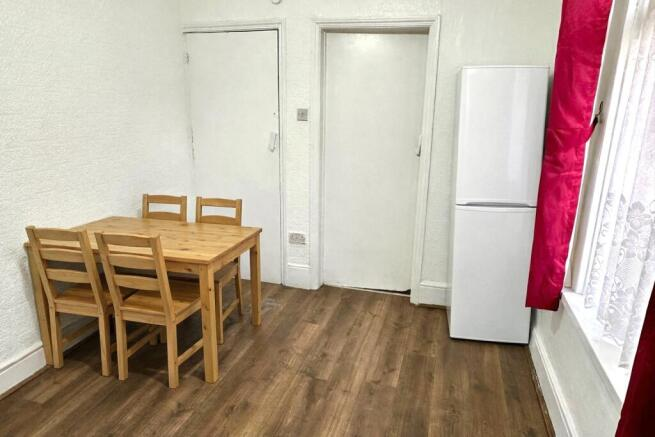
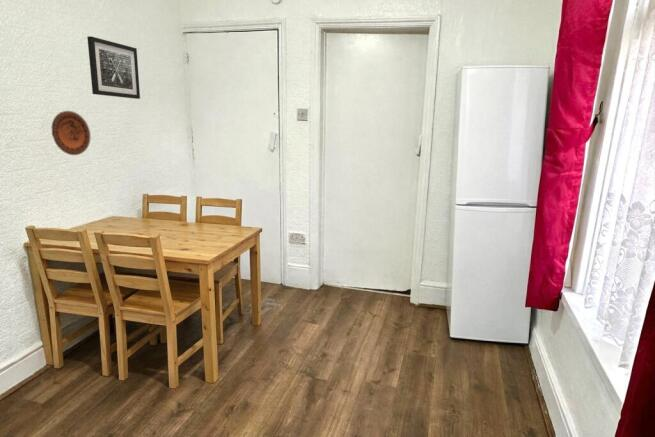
+ wall art [86,35,141,100]
+ decorative plate [51,110,91,156]
